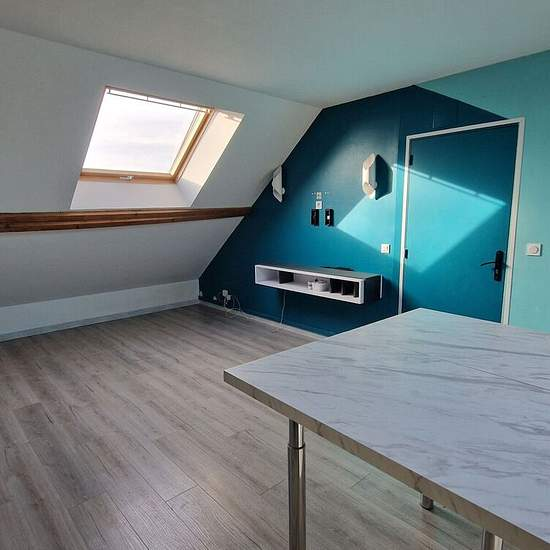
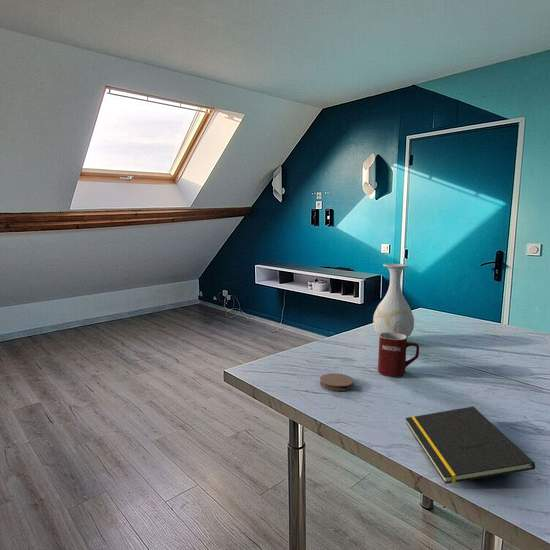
+ coaster [319,372,355,392]
+ notepad [405,406,536,485]
+ mug [377,332,420,378]
+ vase [372,263,415,338]
